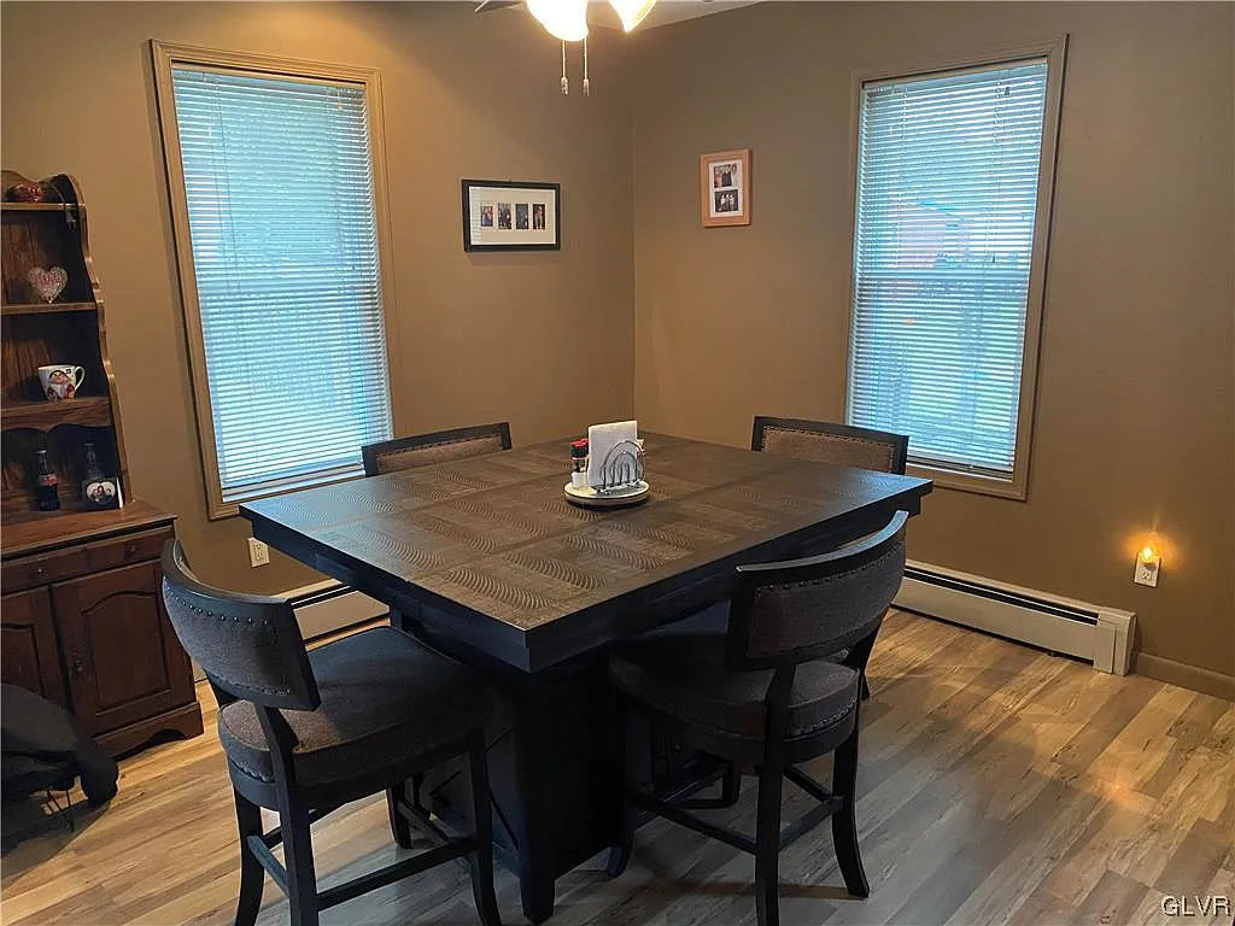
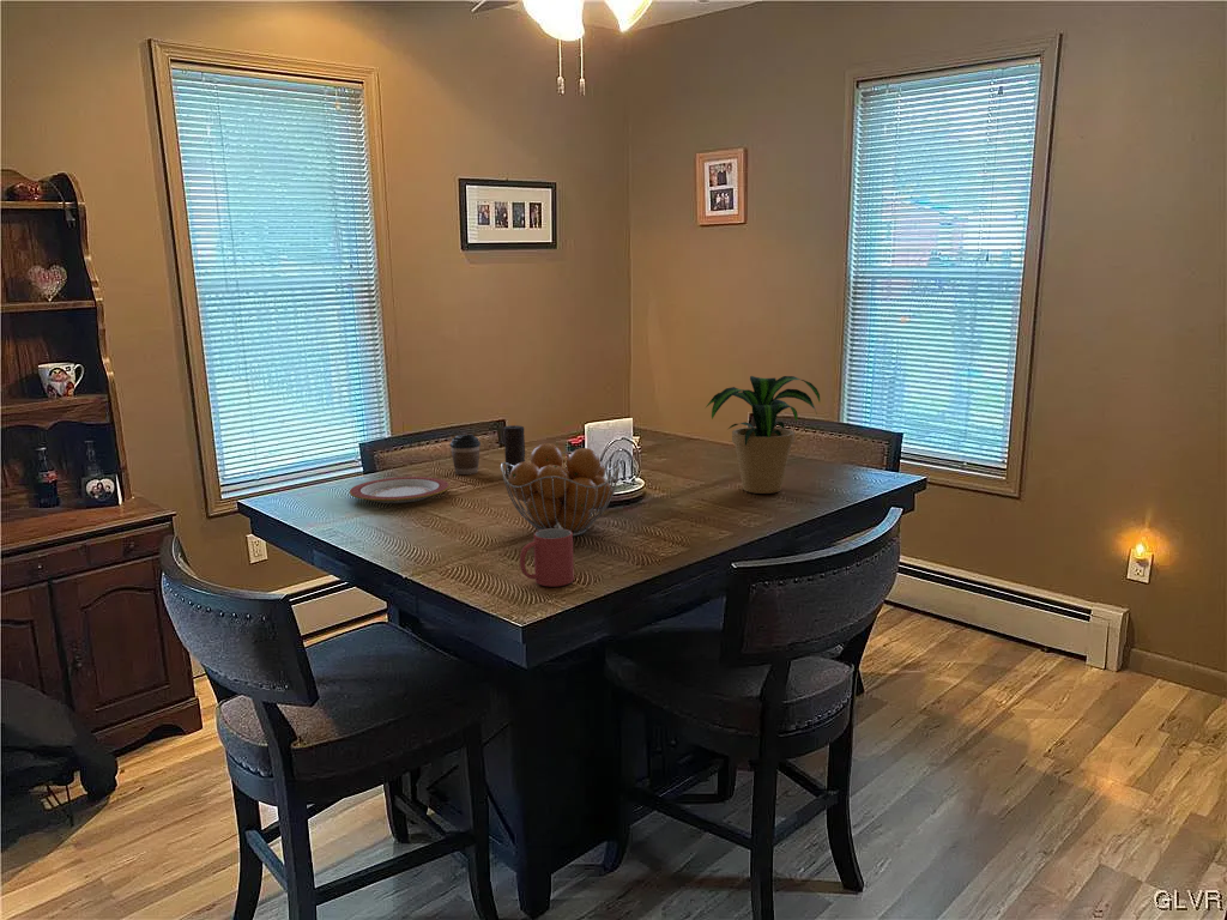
+ potted plant [705,375,821,495]
+ fruit basket [500,442,622,538]
+ plate [349,476,451,504]
+ candle [503,424,526,477]
+ coffee cup [449,432,482,476]
+ mug [519,528,575,588]
